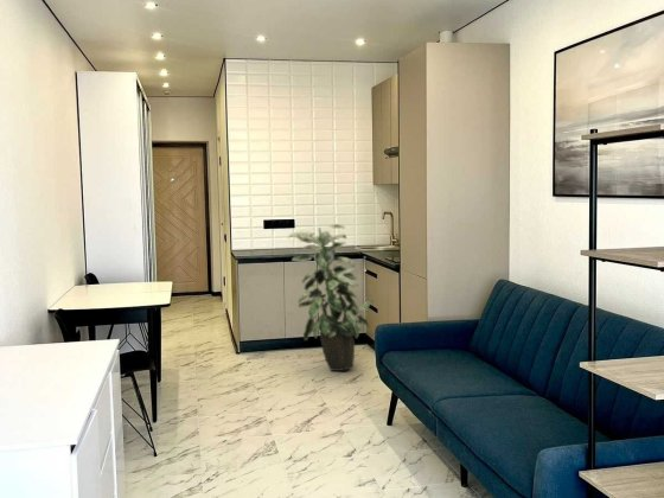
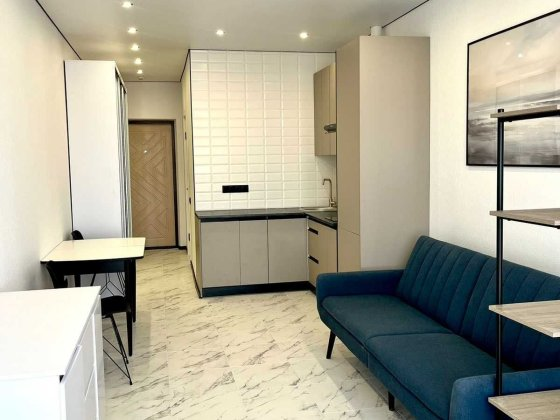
- indoor plant [287,223,375,372]
